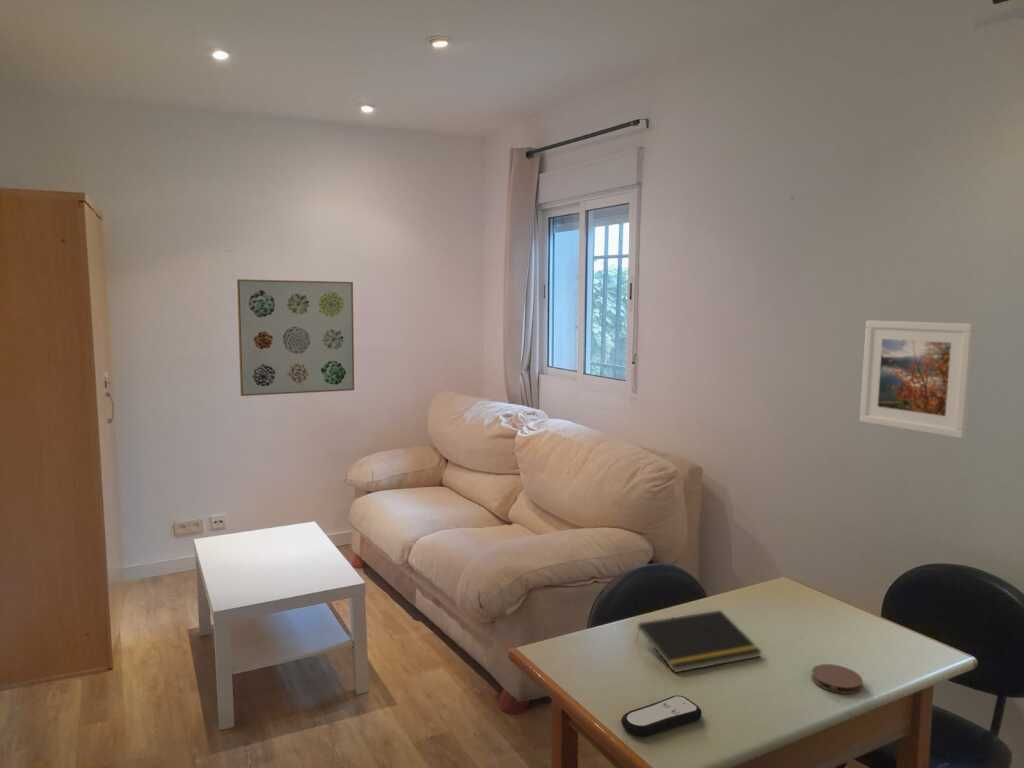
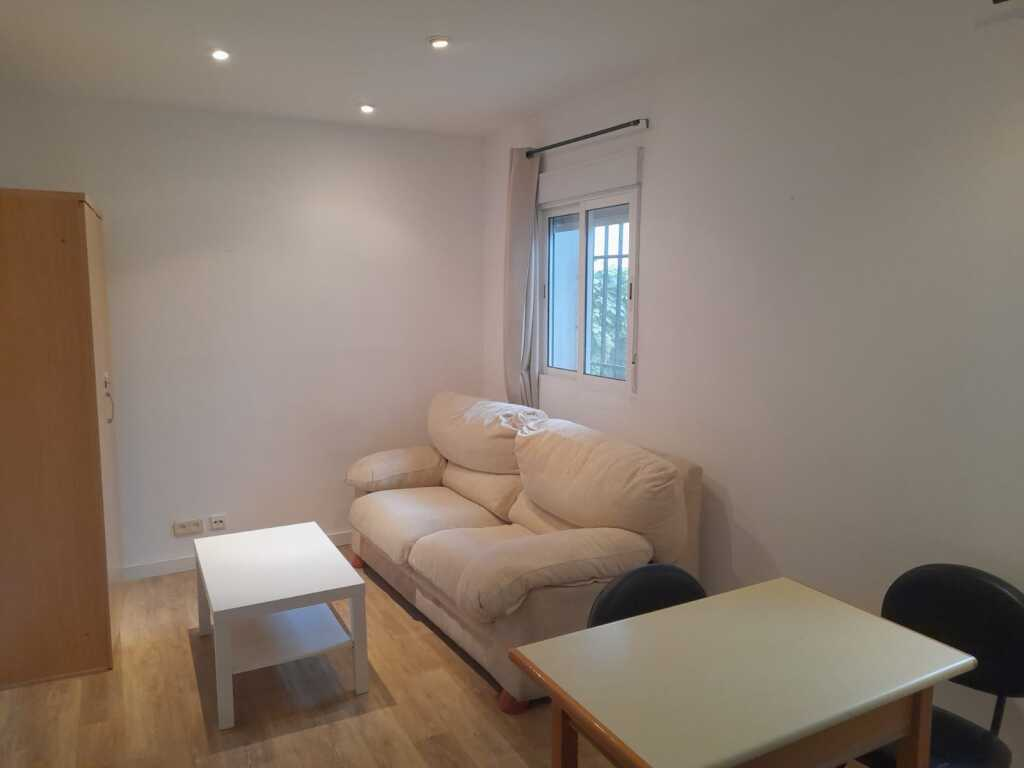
- wall art [236,278,355,397]
- remote control [620,694,703,737]
- coaster [811,663,864,695]
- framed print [859,319,977,439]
- notepad [635,609,763,674]
